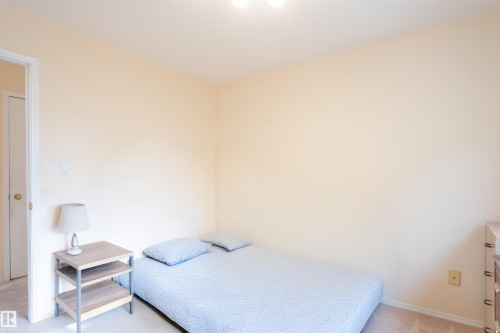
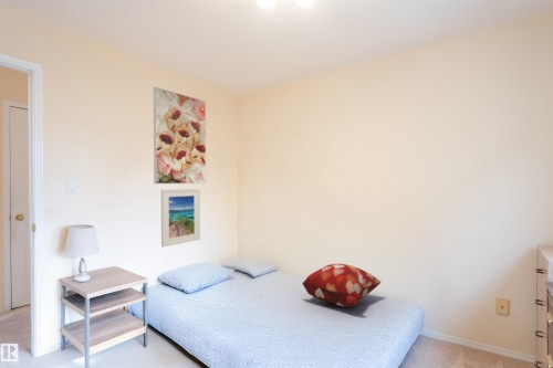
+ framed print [153,86,207,185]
+ decorative pillow [301,263,382,308]
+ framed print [160,188,201,248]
